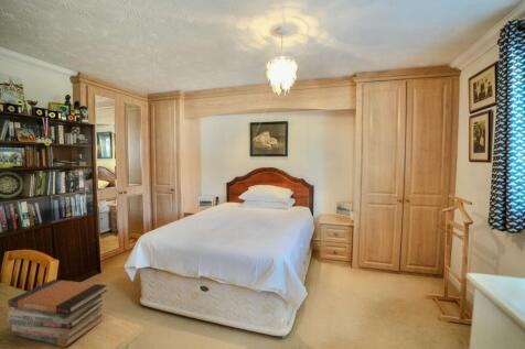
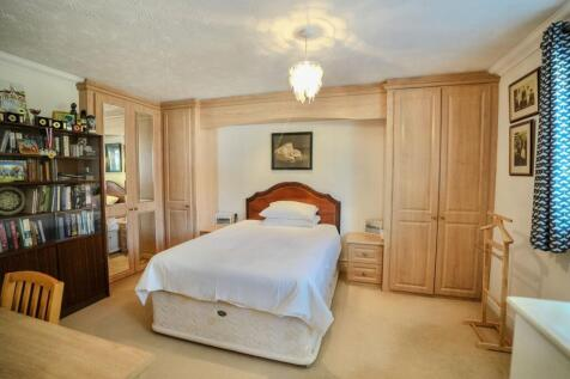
- book stack [7,279,108,348]
